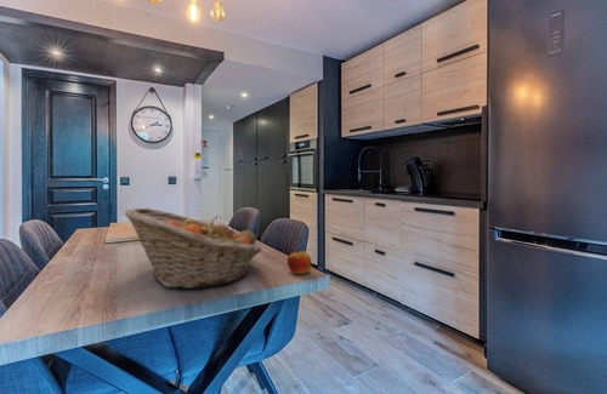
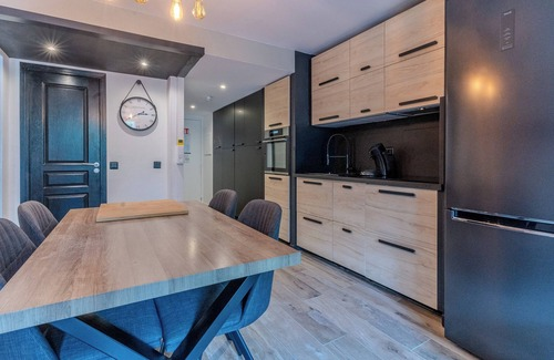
- apple [287,246,312,275]
- fruit basket [124,207,263,290]
